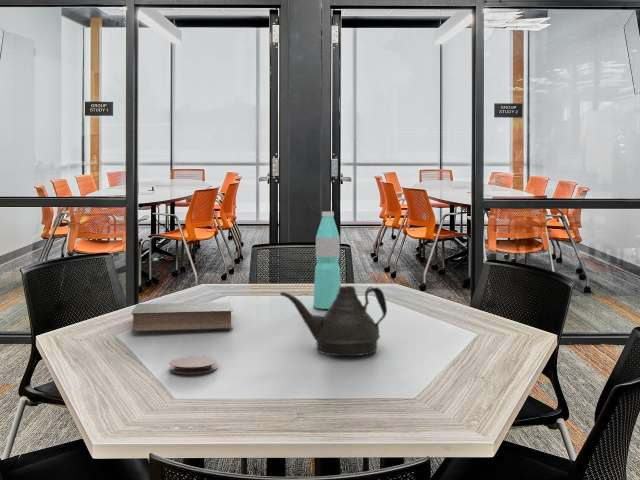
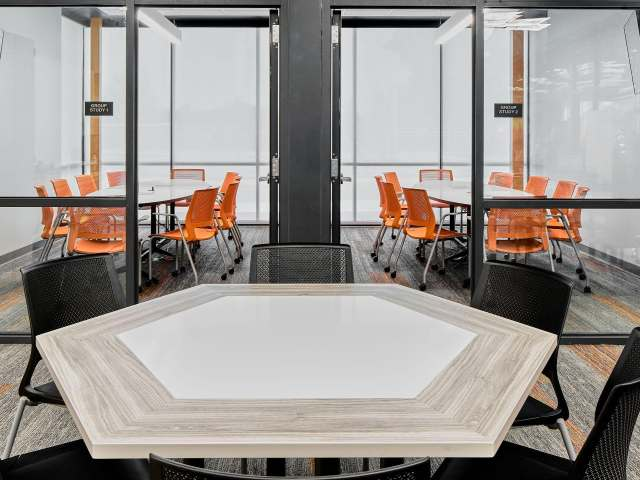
- book [130,301,234,333]
- teapot [279,285,388,357]
- coaster [168,355,218,375]
- water bottle [312,211,342,310]
